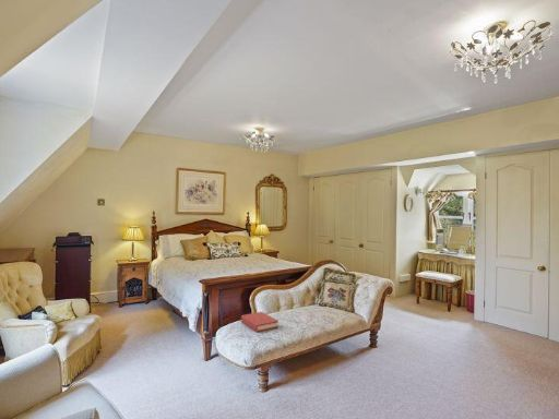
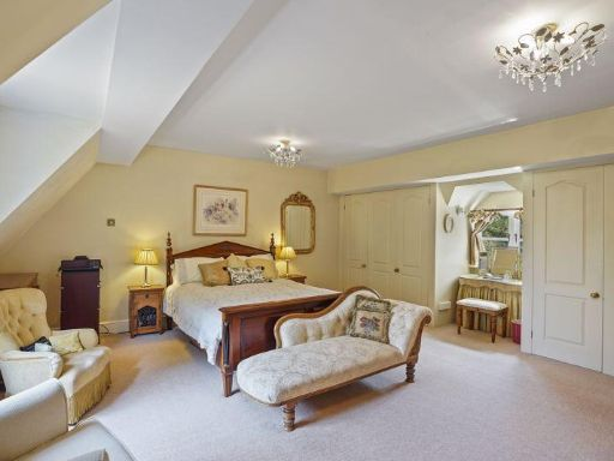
- hardback book [240,311,280,333]
